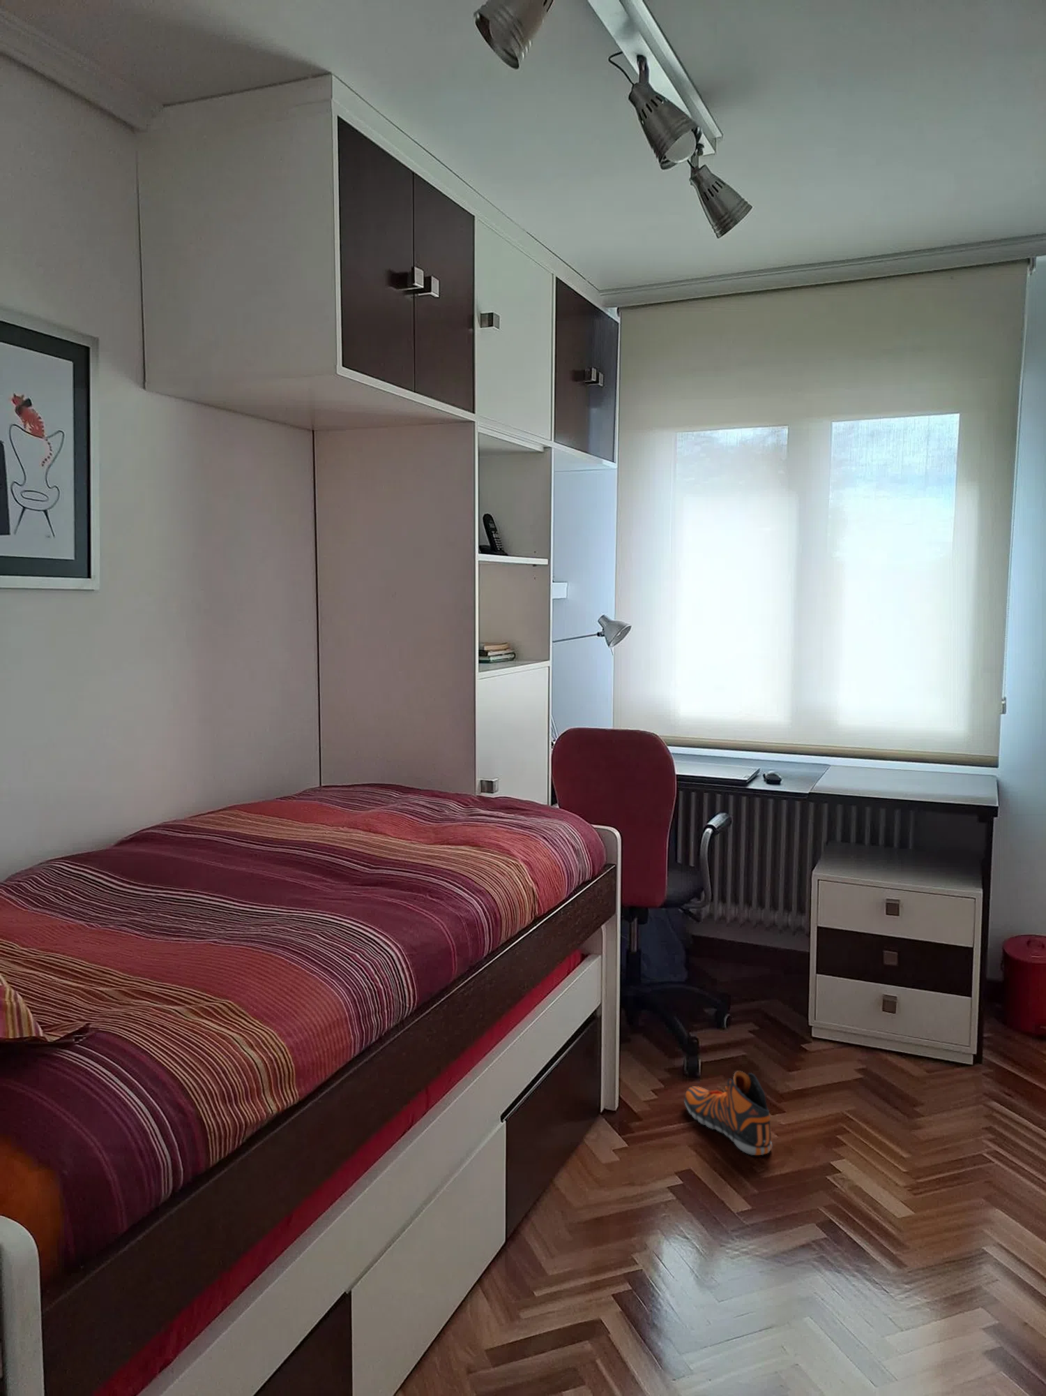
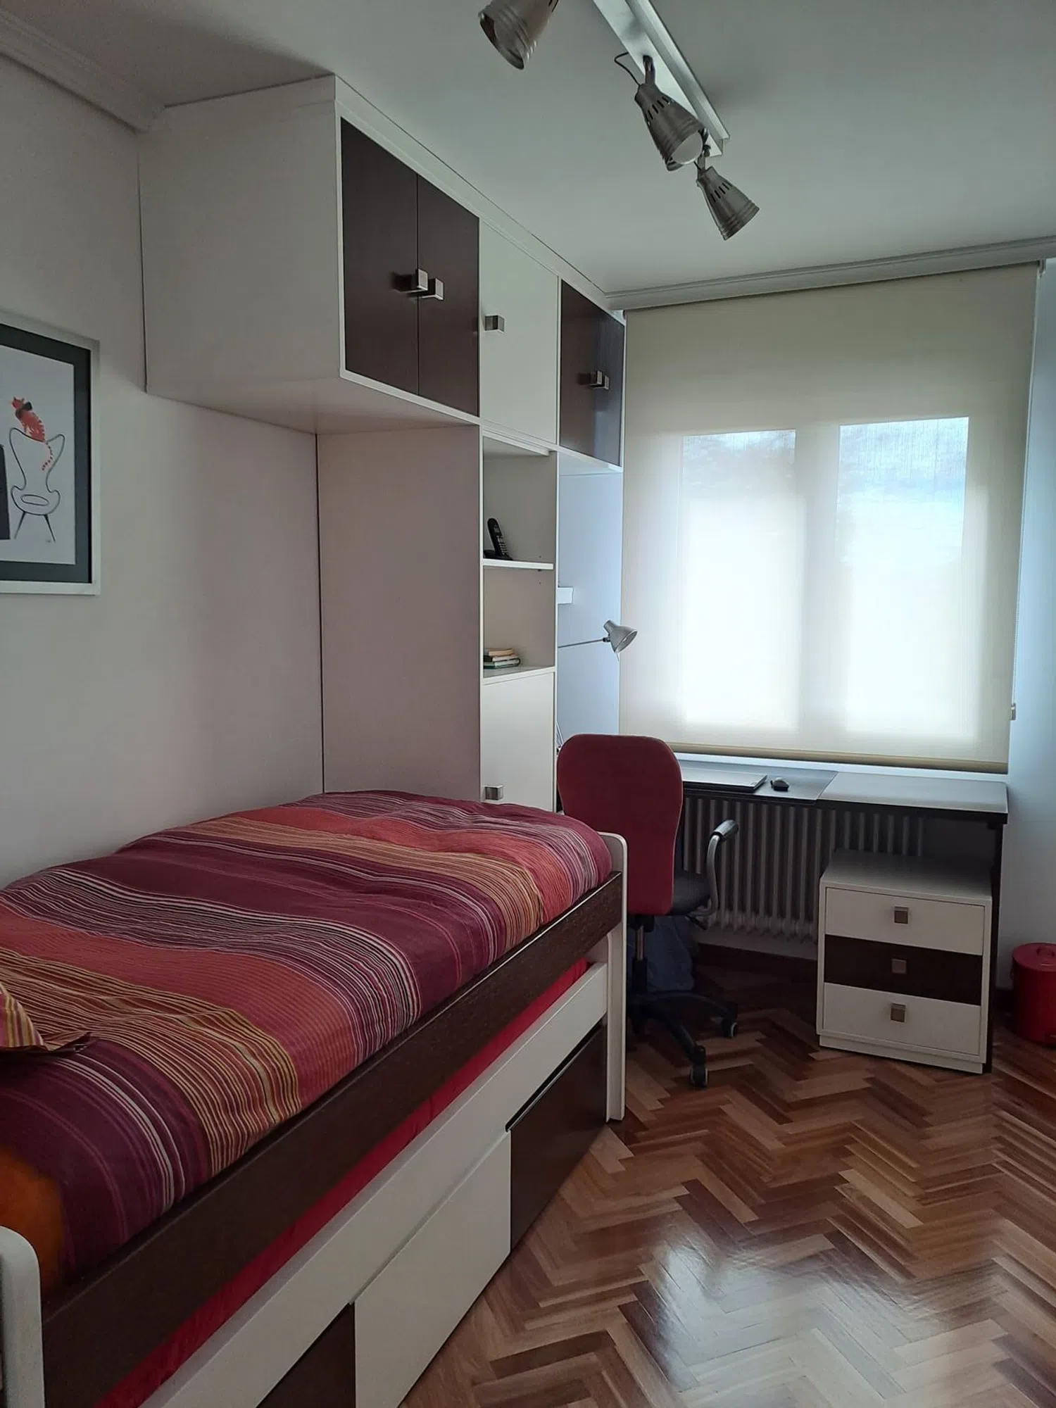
- sneaker [683,1070,772,1156]
